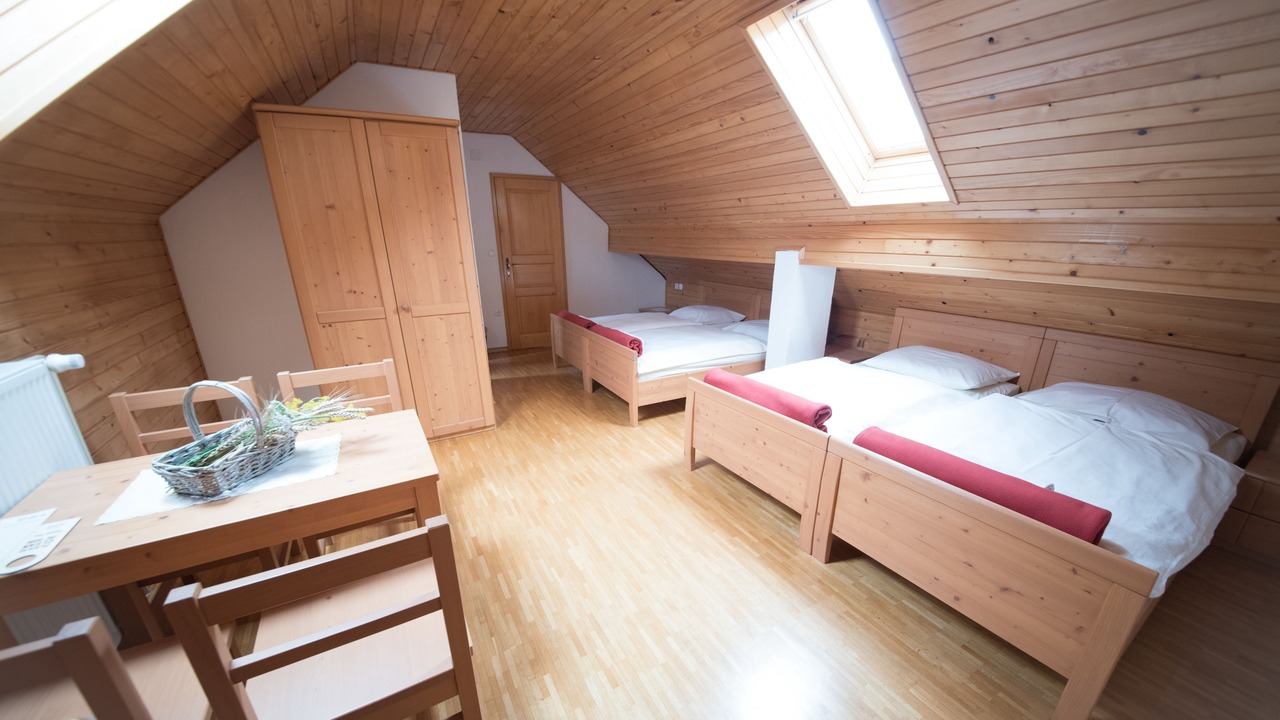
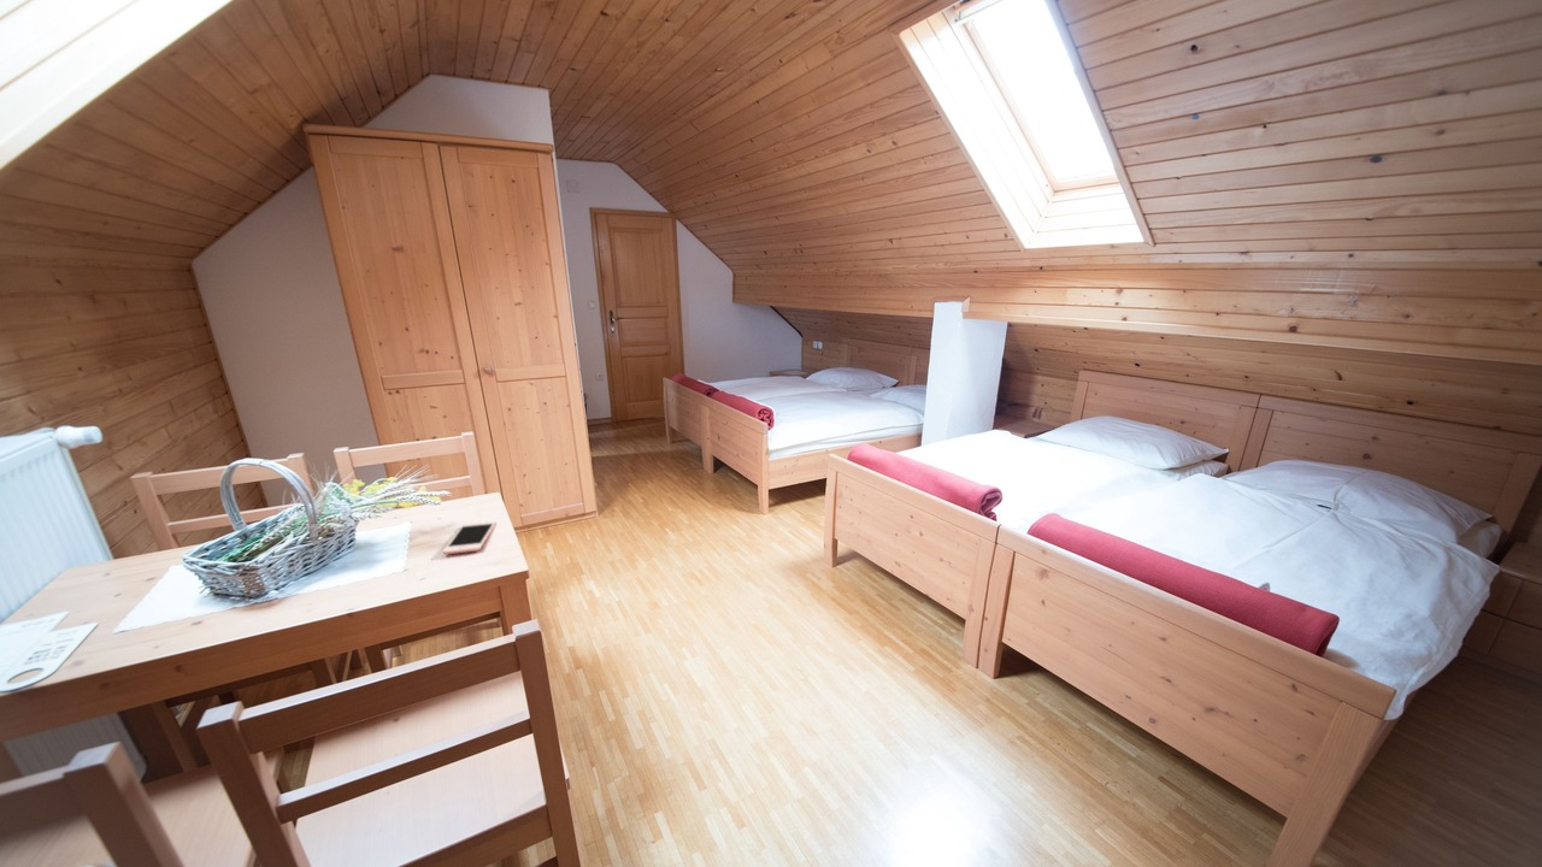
+ cell phone [442,520,498,555]
